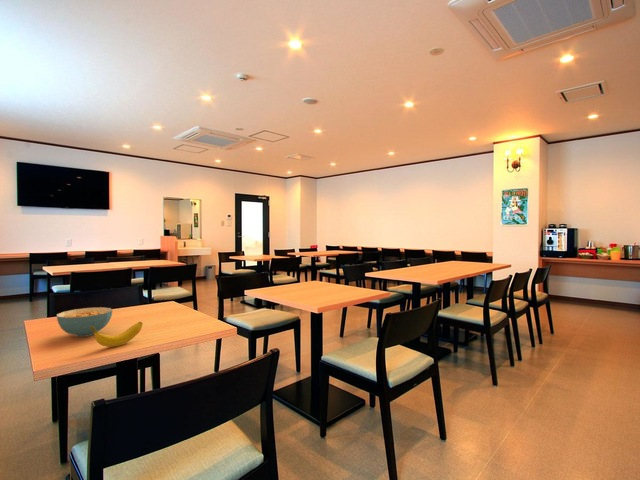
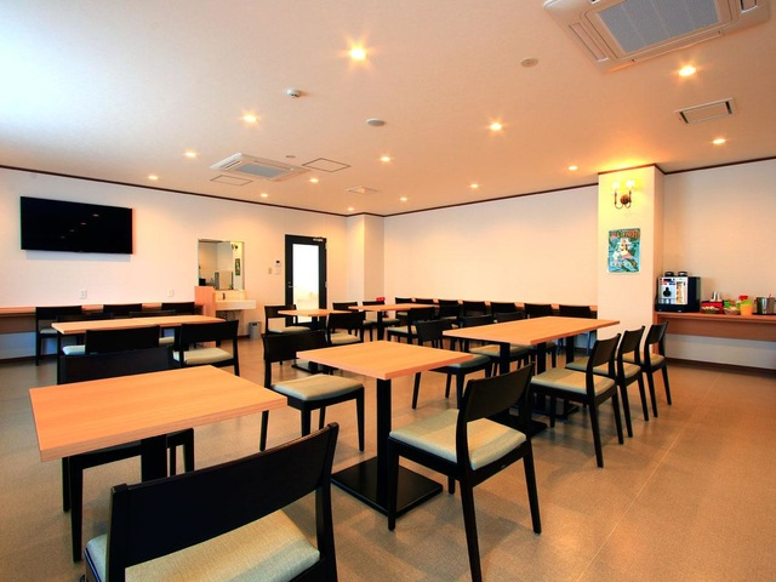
- banana [90,321,144,348]
- cereal bowl [55,306,113,338]
